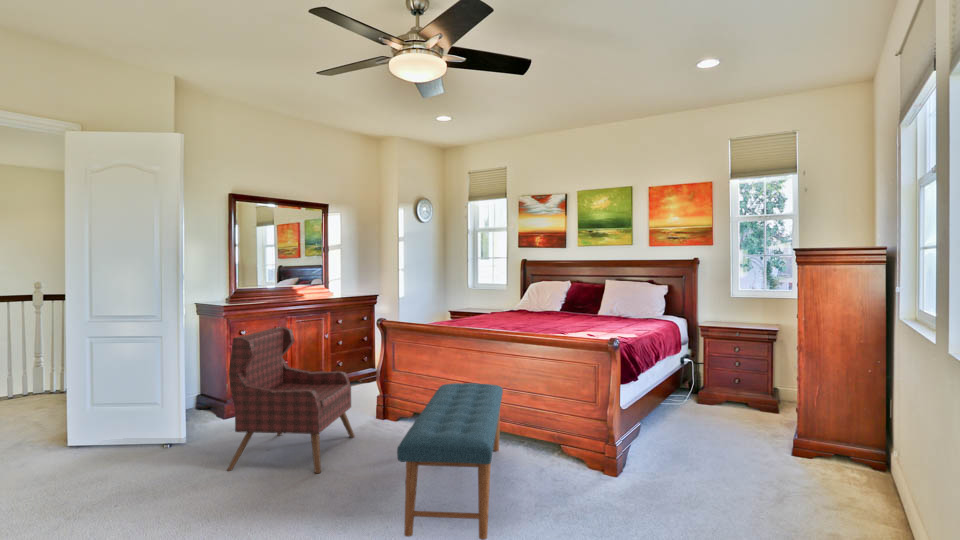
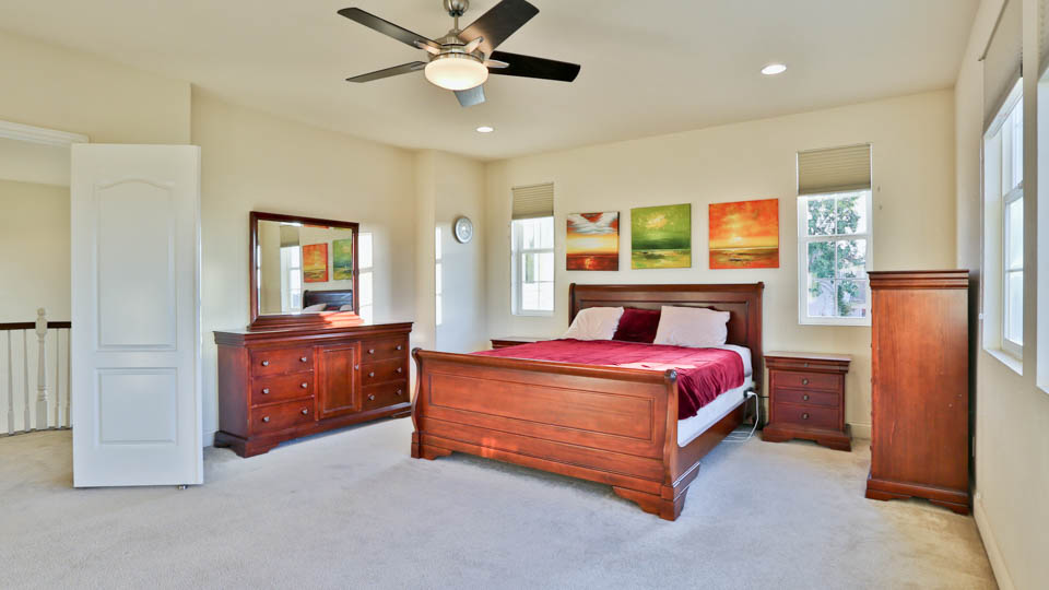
- bench [396,382,504,540]
- armchair [226,326,356,474]
